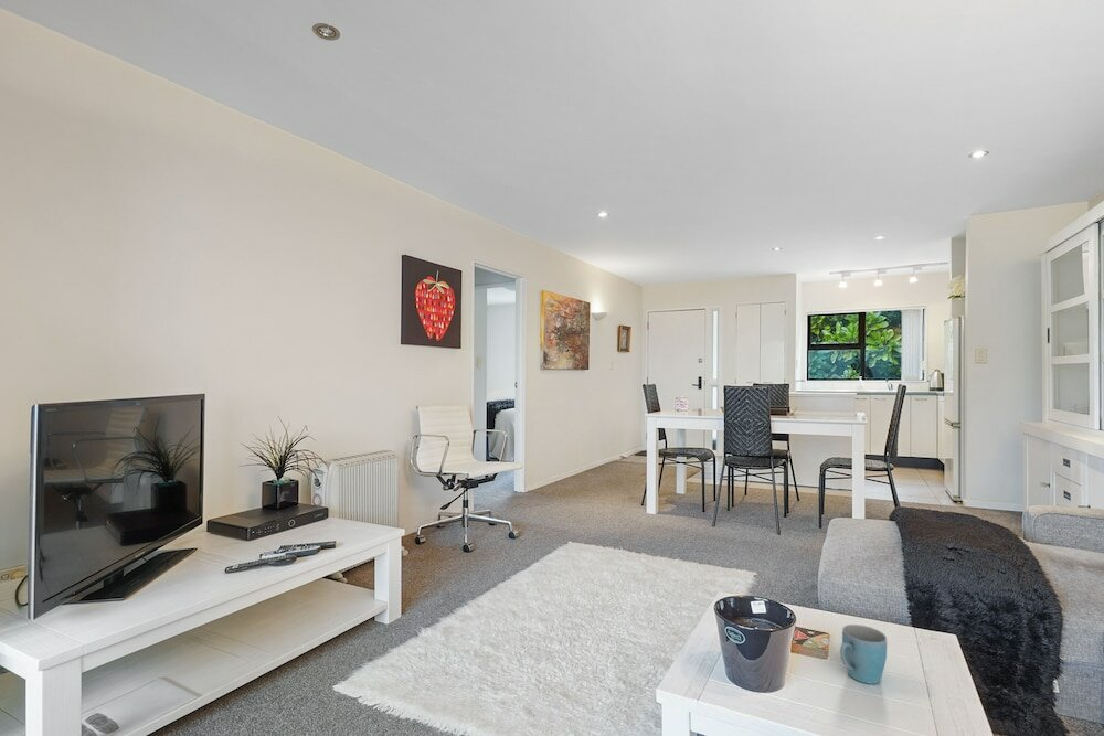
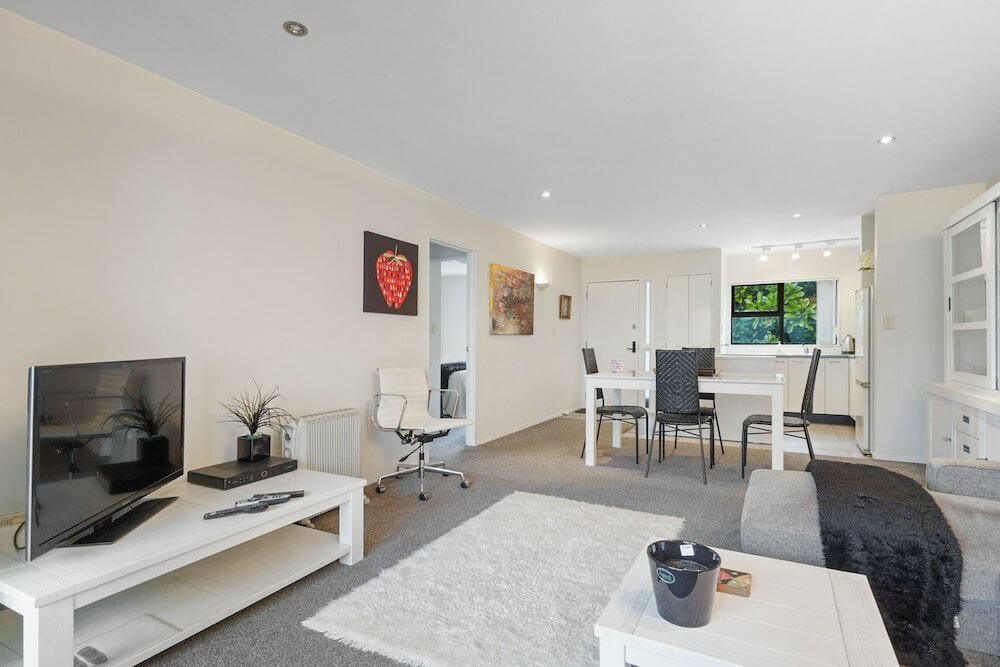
- mug [839,623,888,685]
